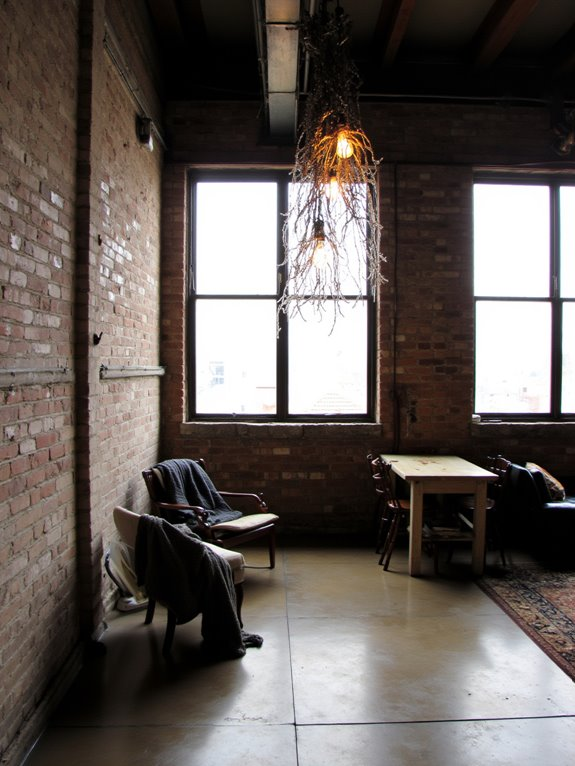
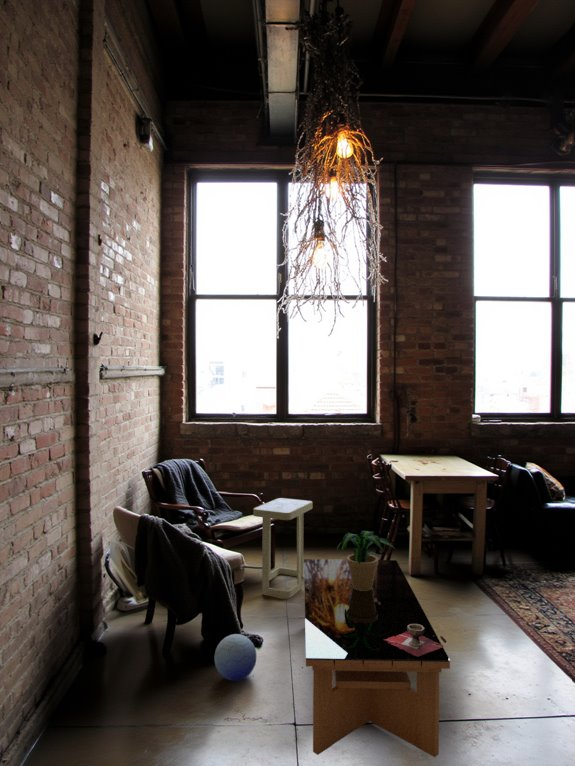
+ decorative bowl [385,624,448,657]
+ ball [214,633,257,682]
+ coffee table [303,558,451,758]
+ side table [252,497,314,599]
+ potted plant [336,530,396,591]
